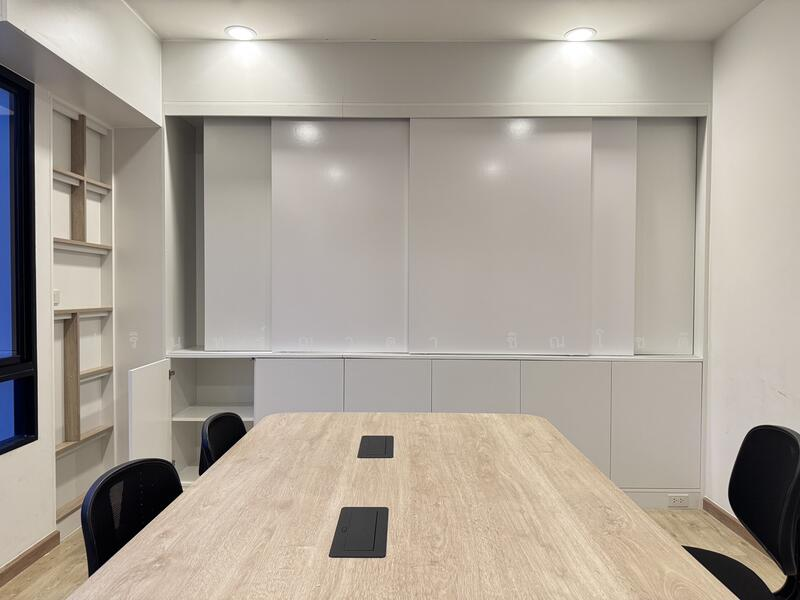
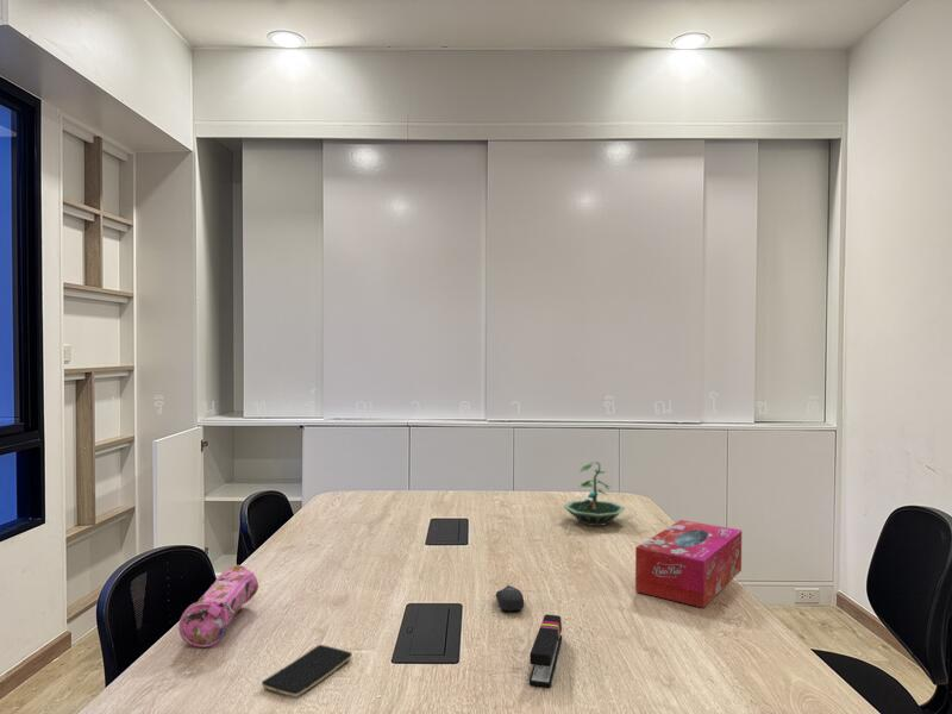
+ tissue box [634,519,743,609]
+ smartphone [261,644,353,697]
+ terrarium [563,461,627,527]
+ stapler [528,614,563,688]
+ pencil case [177,564,259,649]
+ computer mouse [495,584,525,612]
